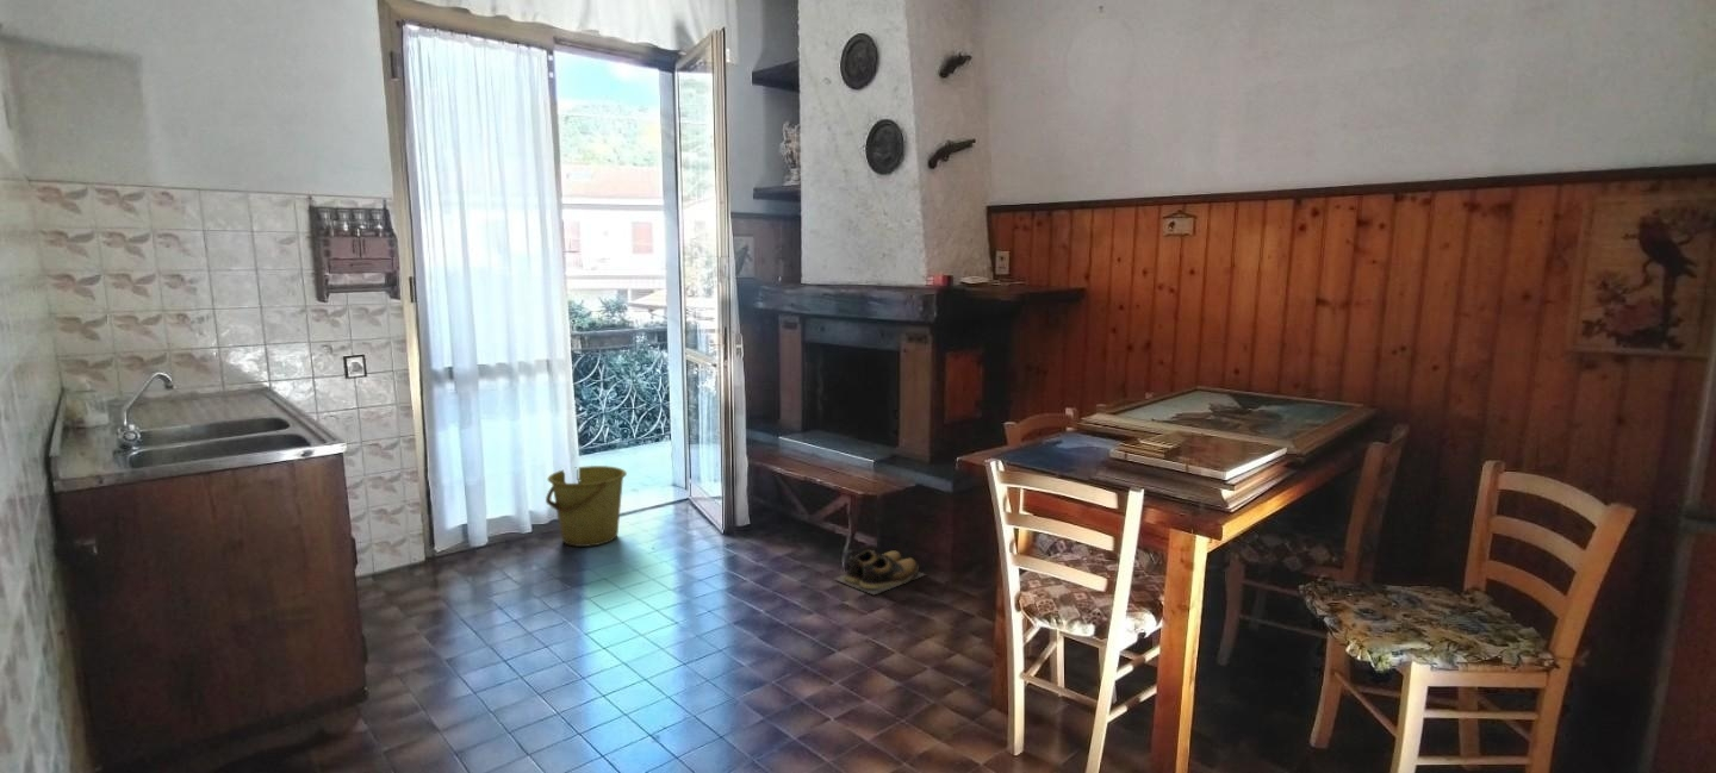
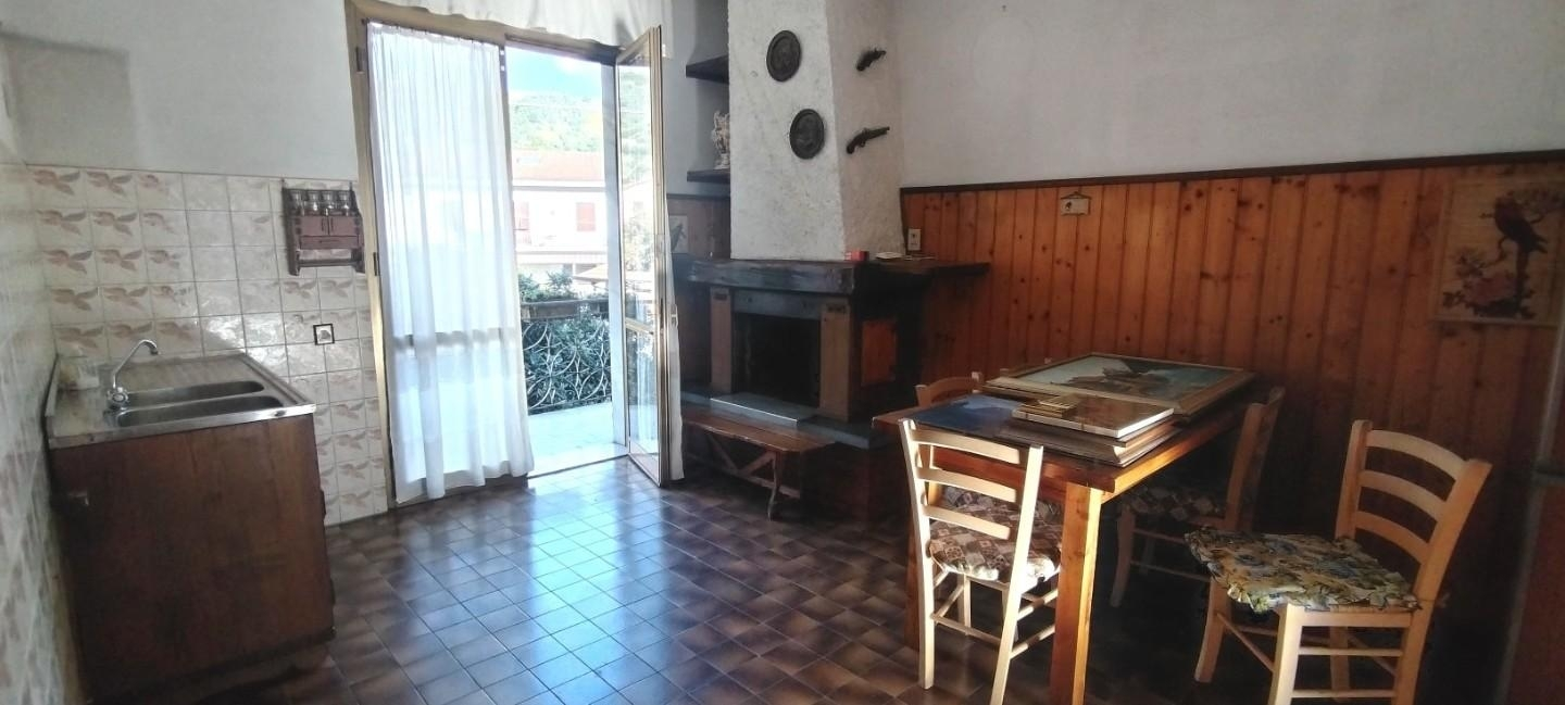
- bucket [545,465,628,548]
- shoes [833,549,927,596]
